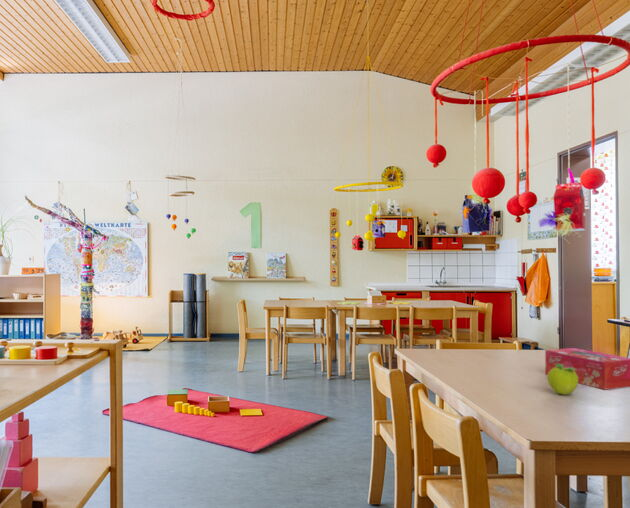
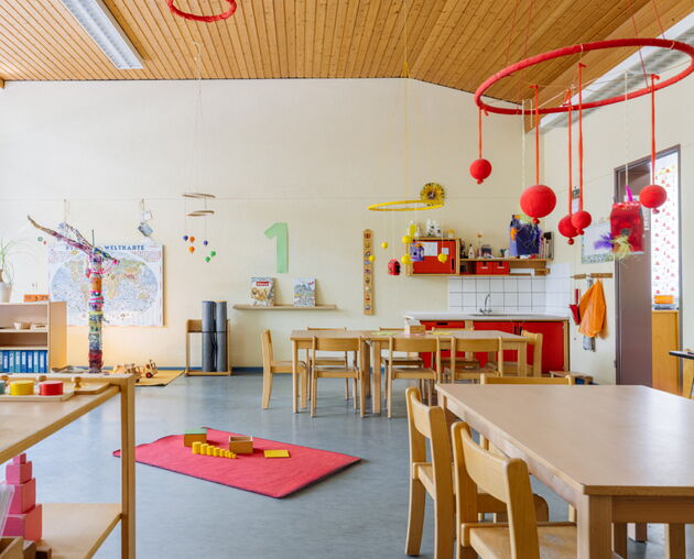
- tissue box [544,347,630,391]
- fruit [546,364,579,396]
